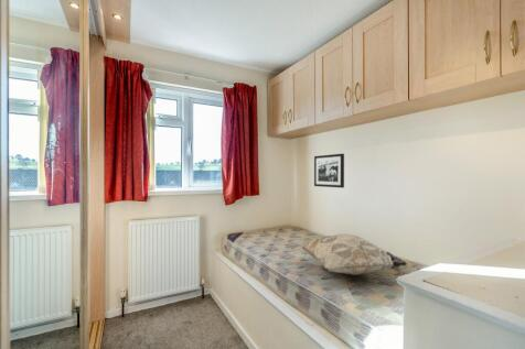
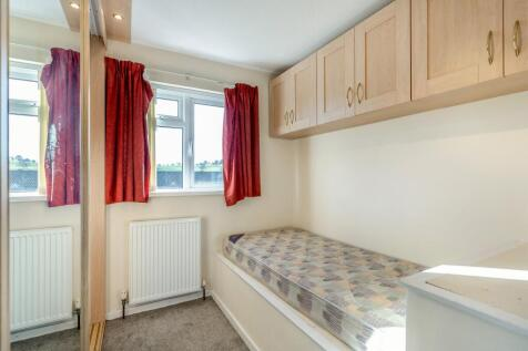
- picture frame [313,153,345,189]
- decorative pillow [299,232,408,276]
